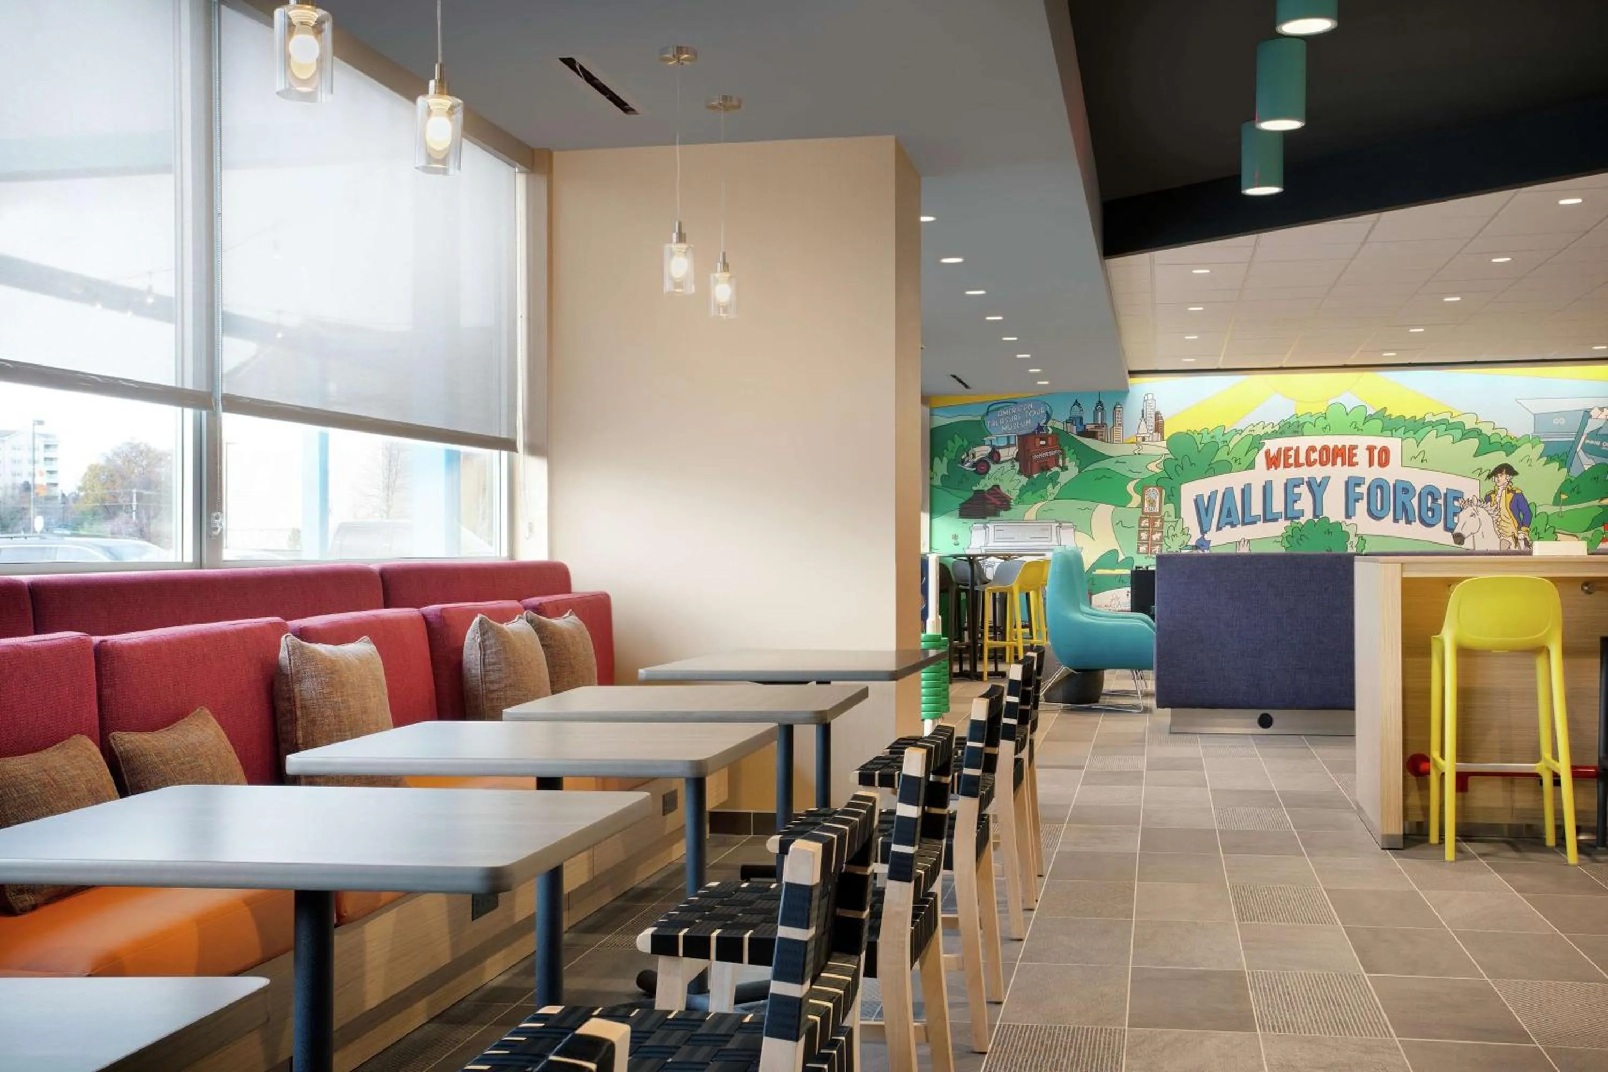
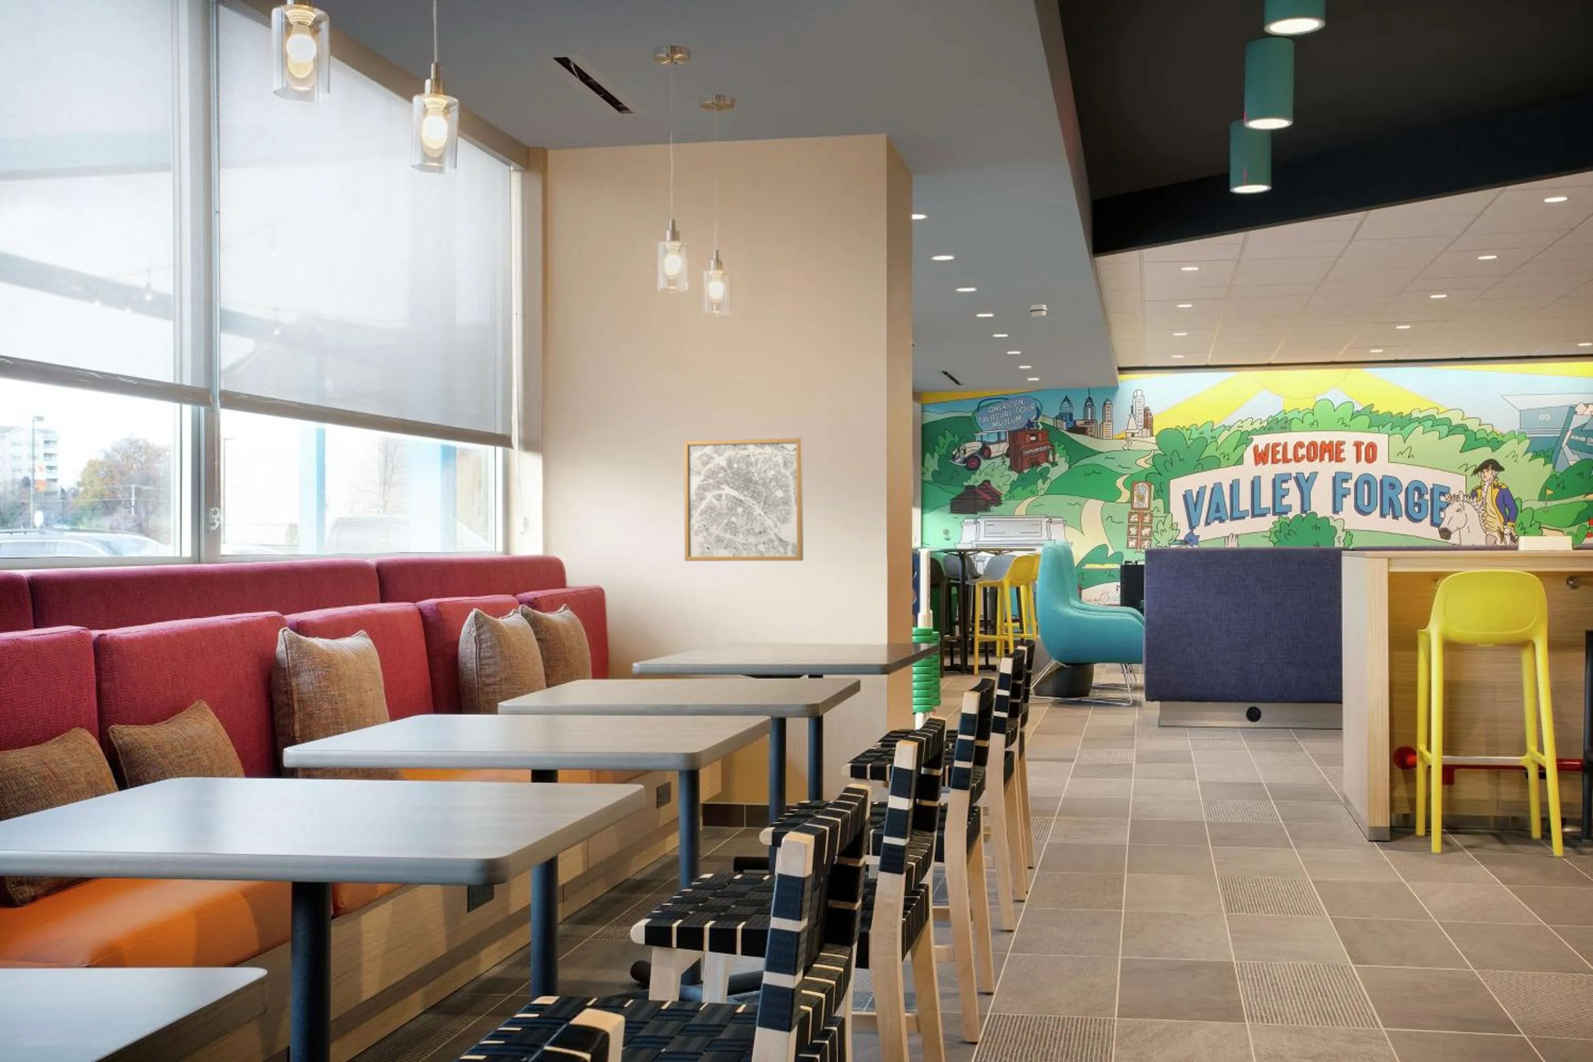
+ smoke detector [1029,305,1048,316]
+ wall art [684,437,804,562]
